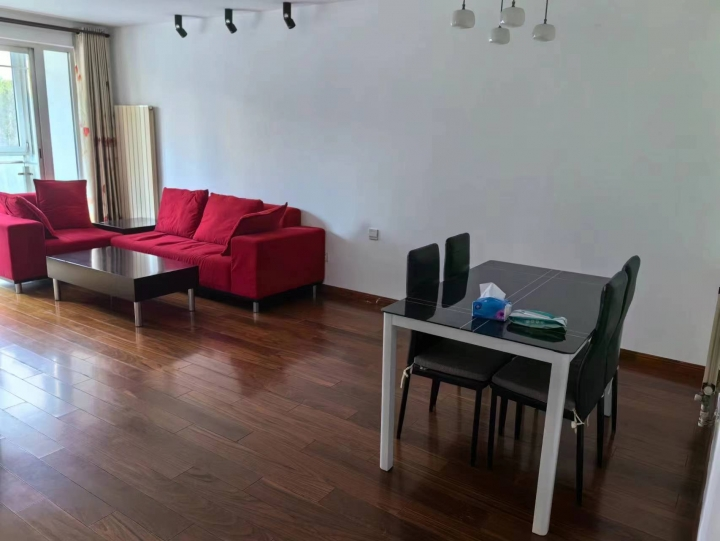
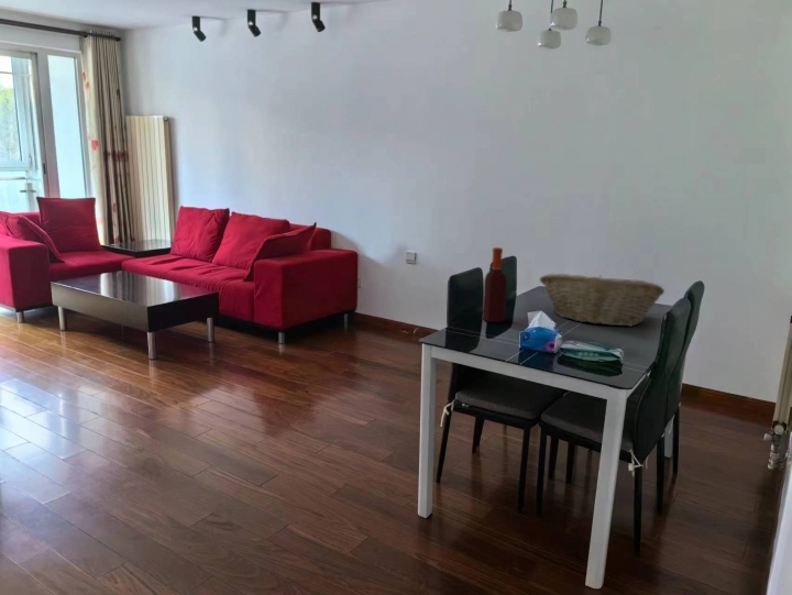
+ bottle [481,246,508,323]
+ fruit basket [539,273,666,328]
